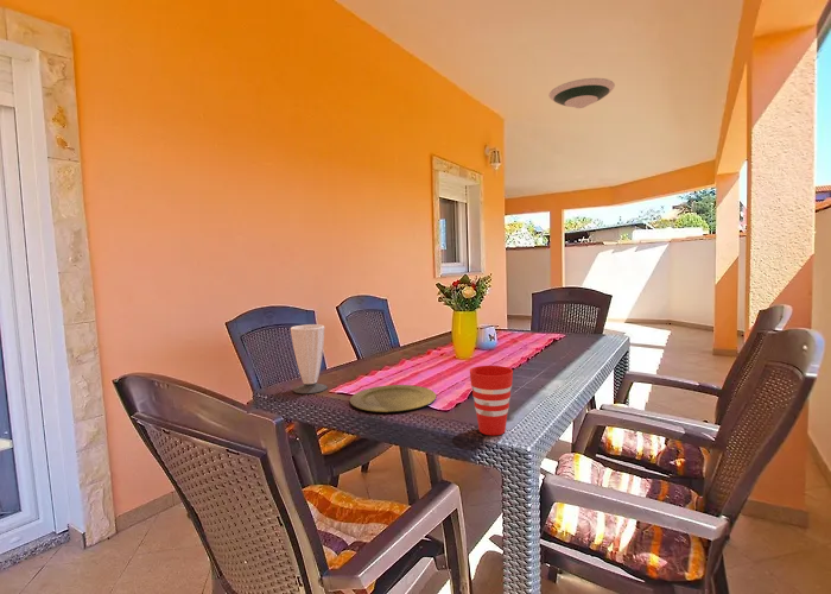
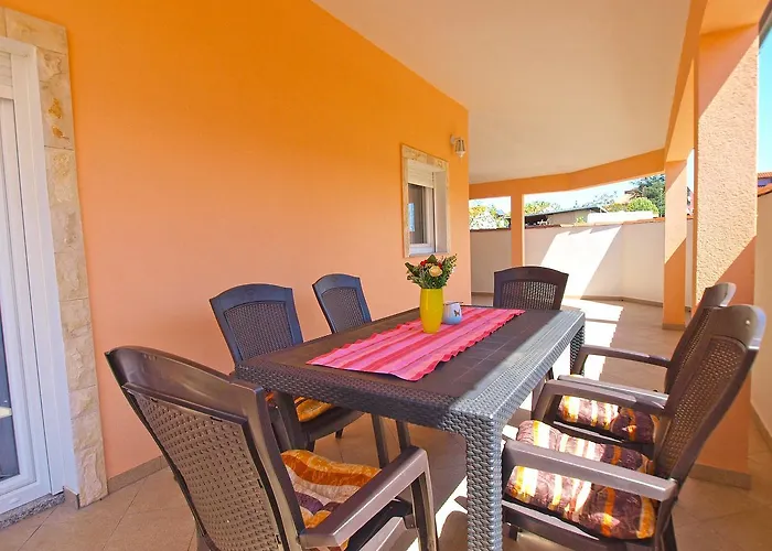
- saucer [548,77,616,109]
- plate [349,384,437,413]
- cup [469,365,514,436]
- cup [290,323,329,394]
